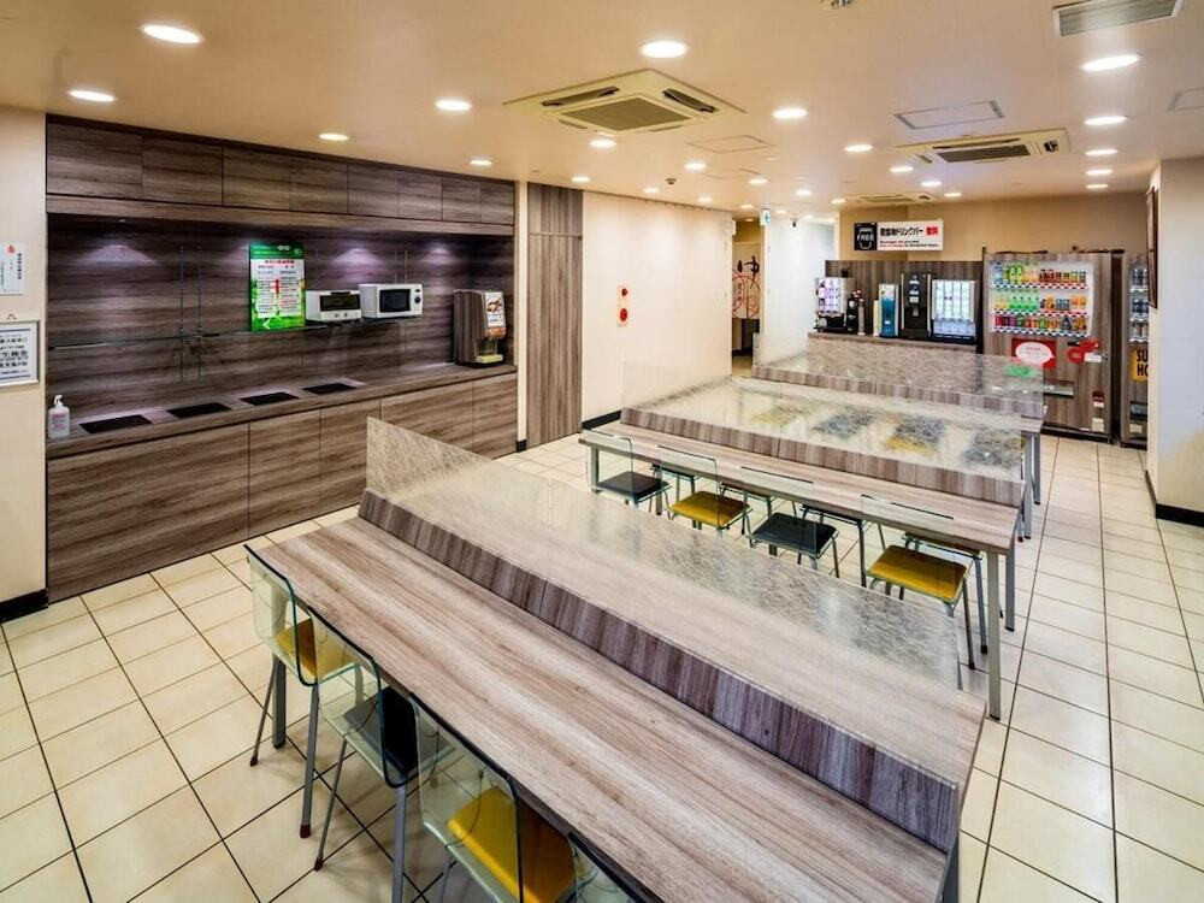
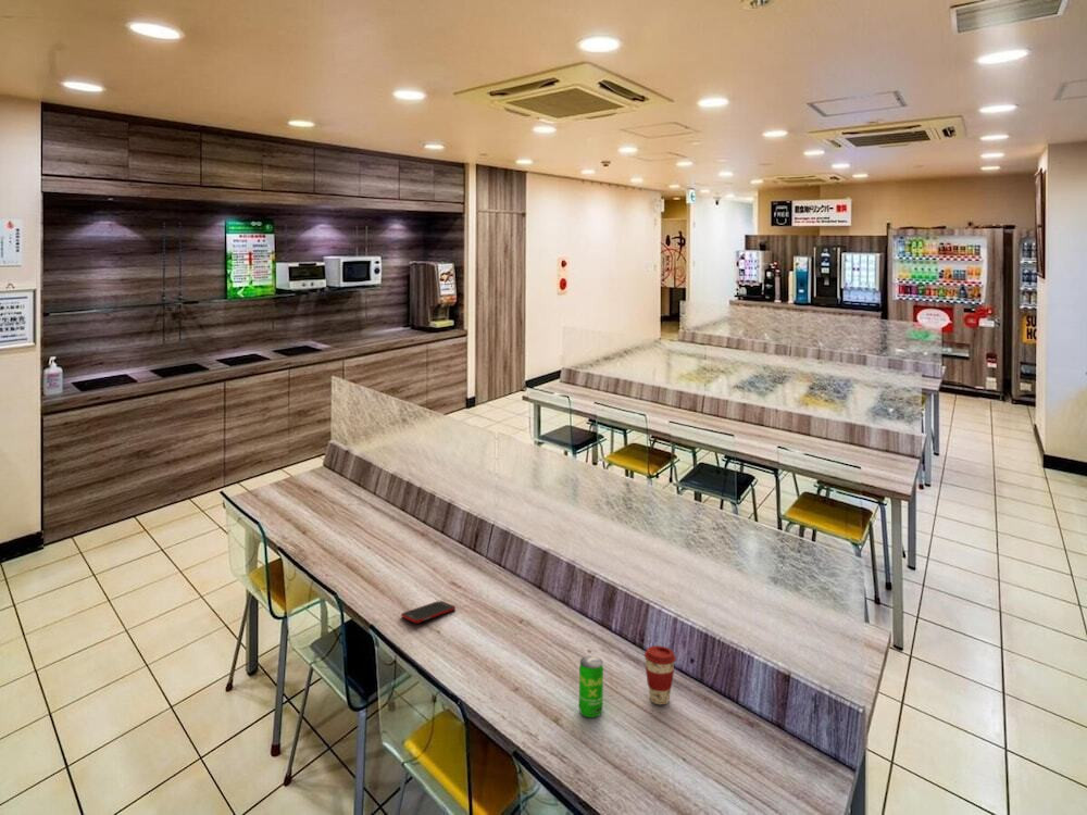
+ coffee cup [644,644,677,705]
+ cell phone [400,600,457,624]
+ beverage can [578,655,604,718]
